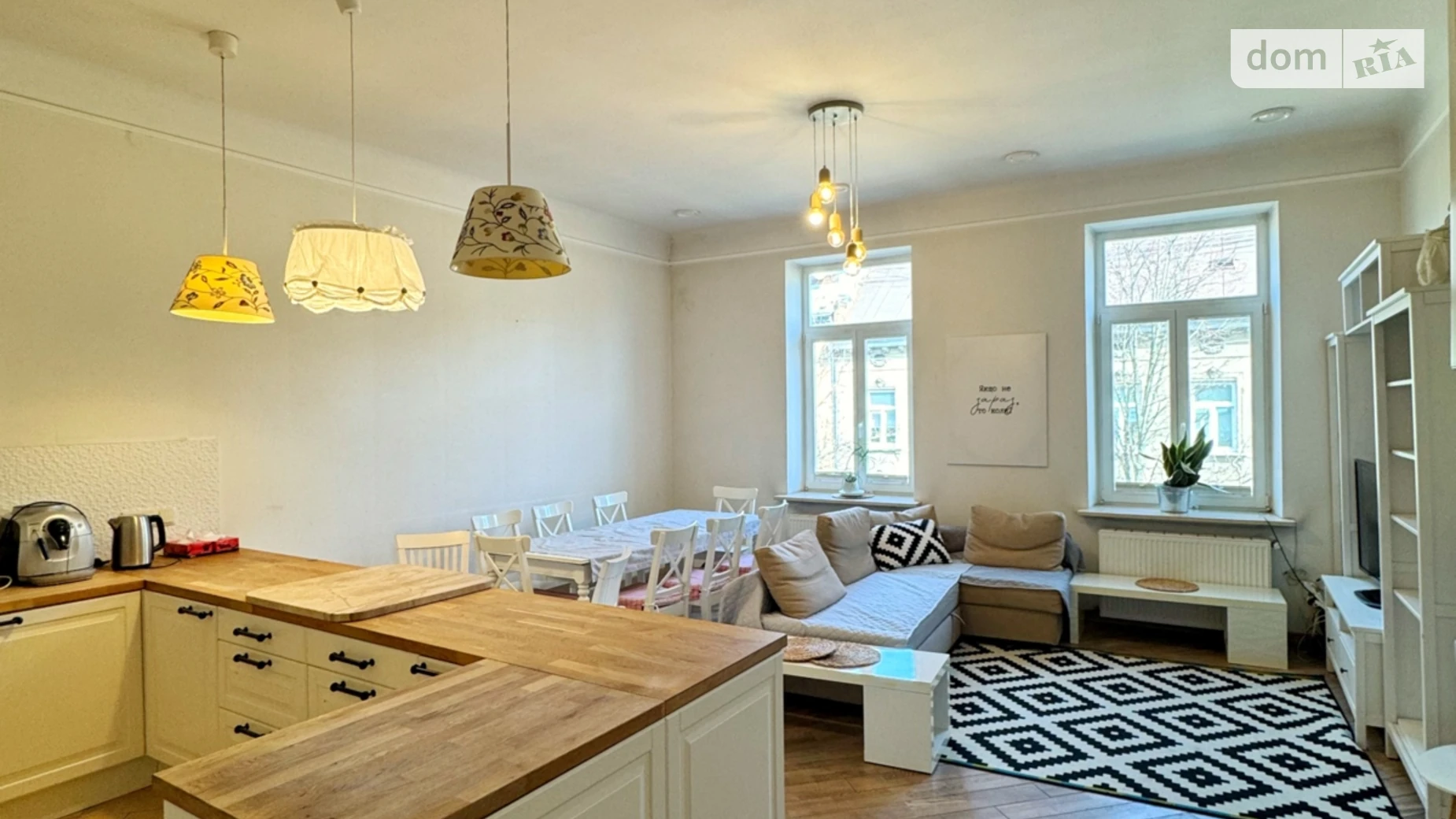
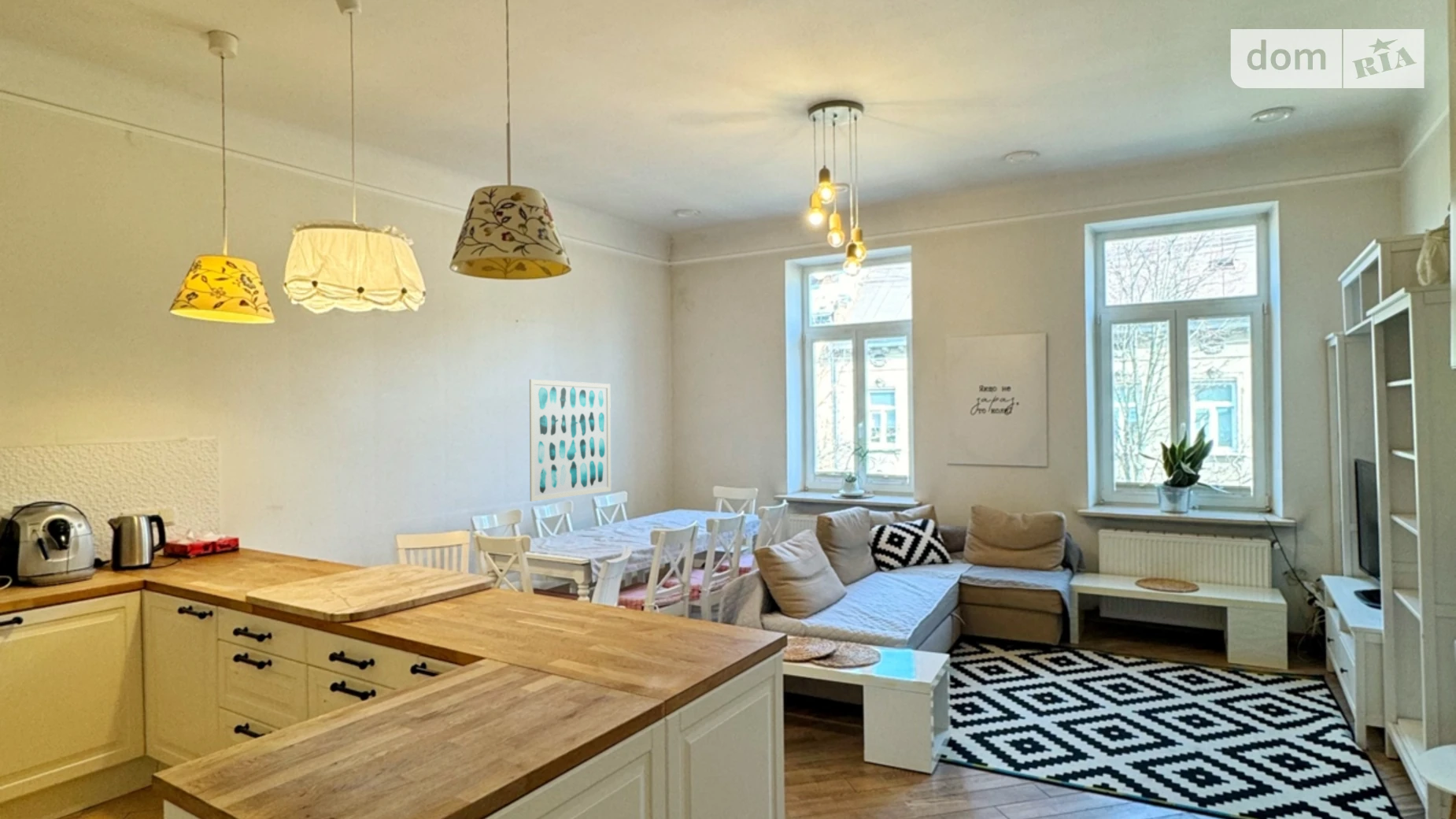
+ wall art [529,379,612,502]
